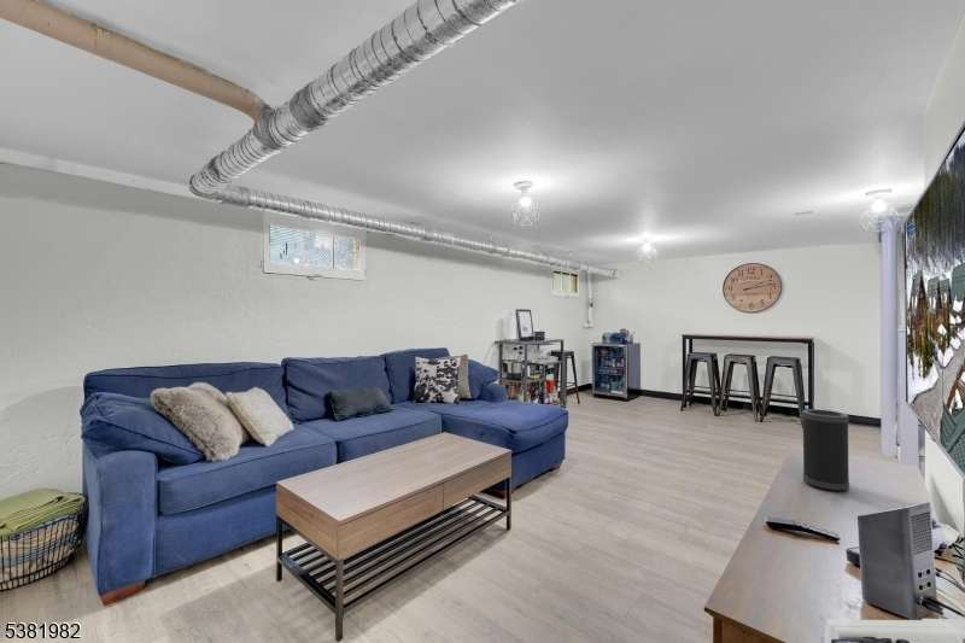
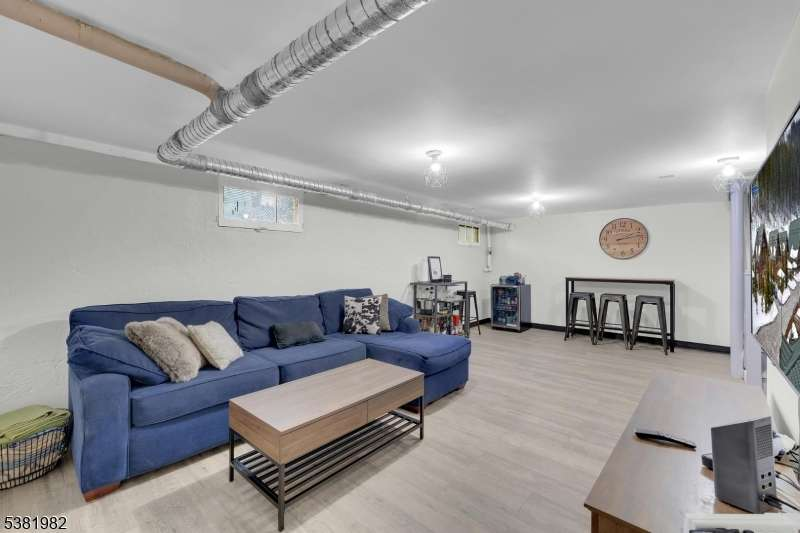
- speaker [801,408,850,491]
